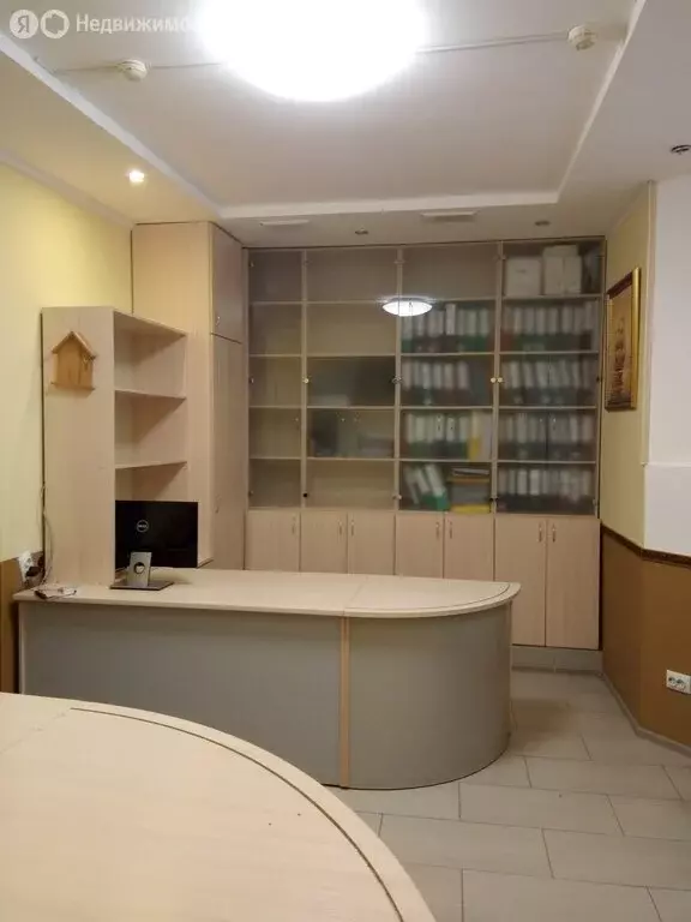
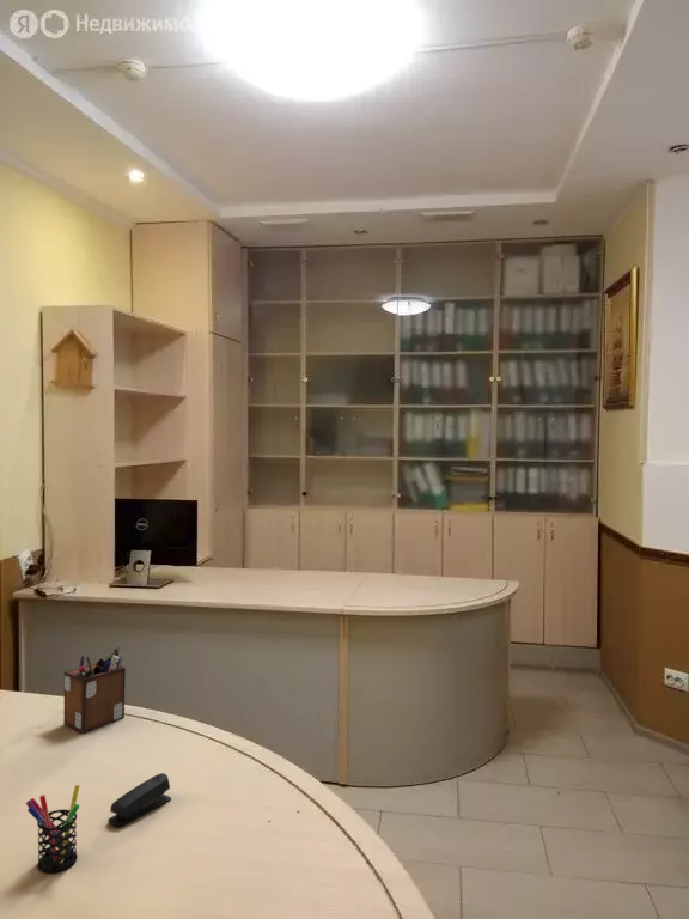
+ stapler [106,772,172,827]
+ pen holder [25,784,80,874]
+ desk organizer [62,646,127,735]
